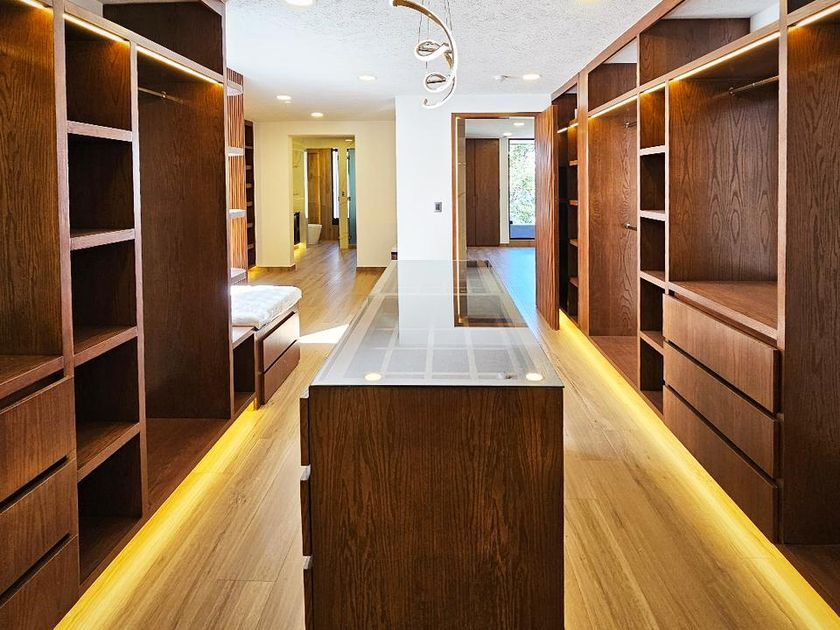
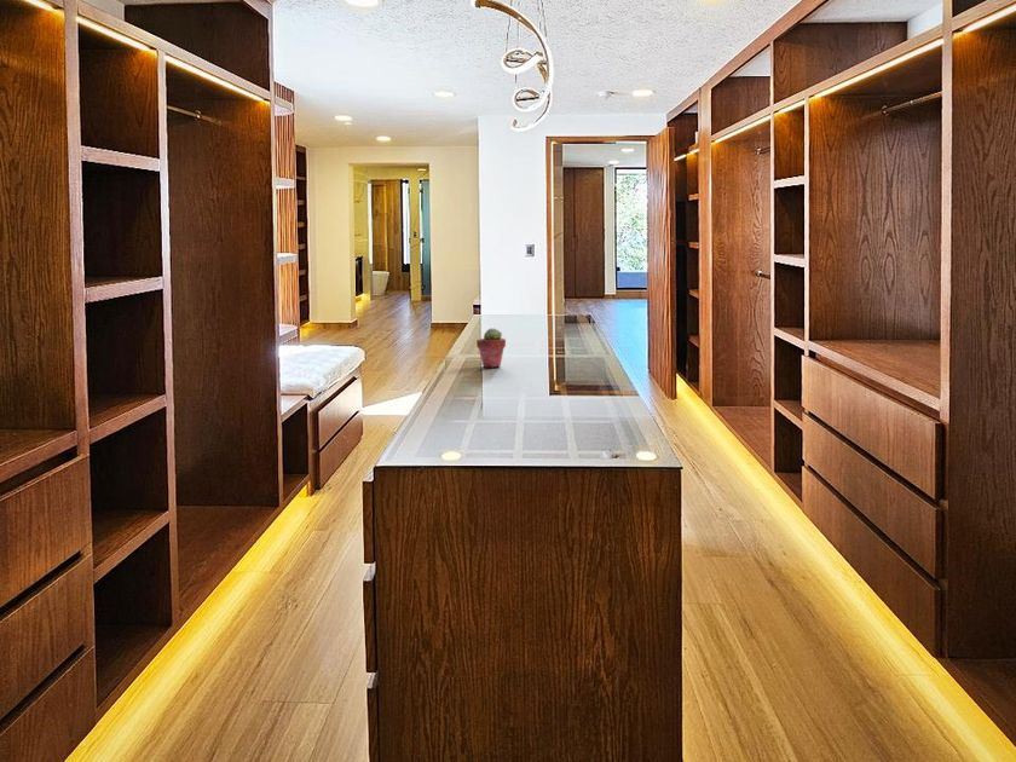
+ potted succulent [475,327,507,368]
